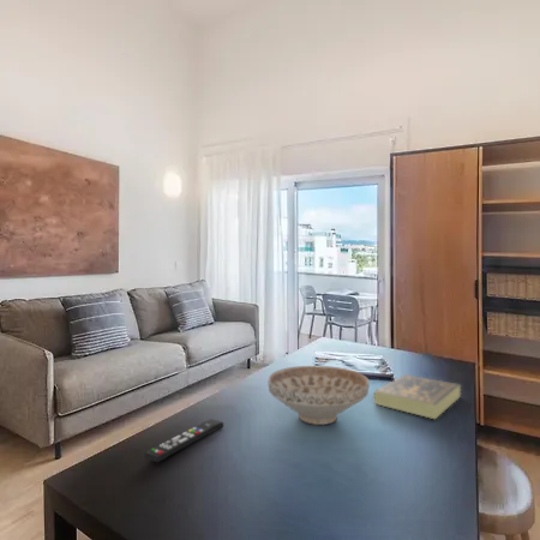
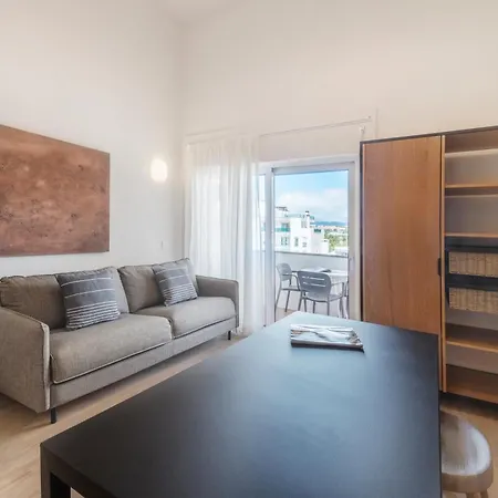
- remote control [143,418,224,463]
- book [372,373,462,420]
- decorative bowl [266,365,371,426]
